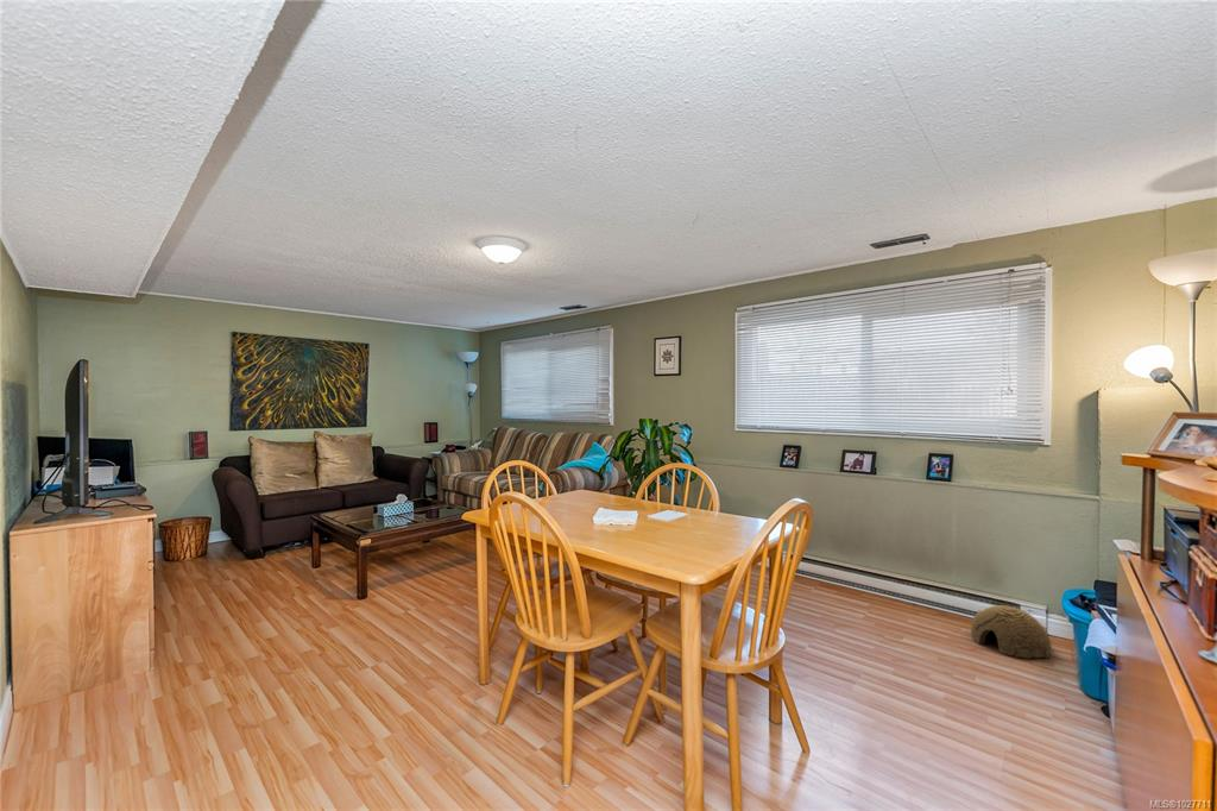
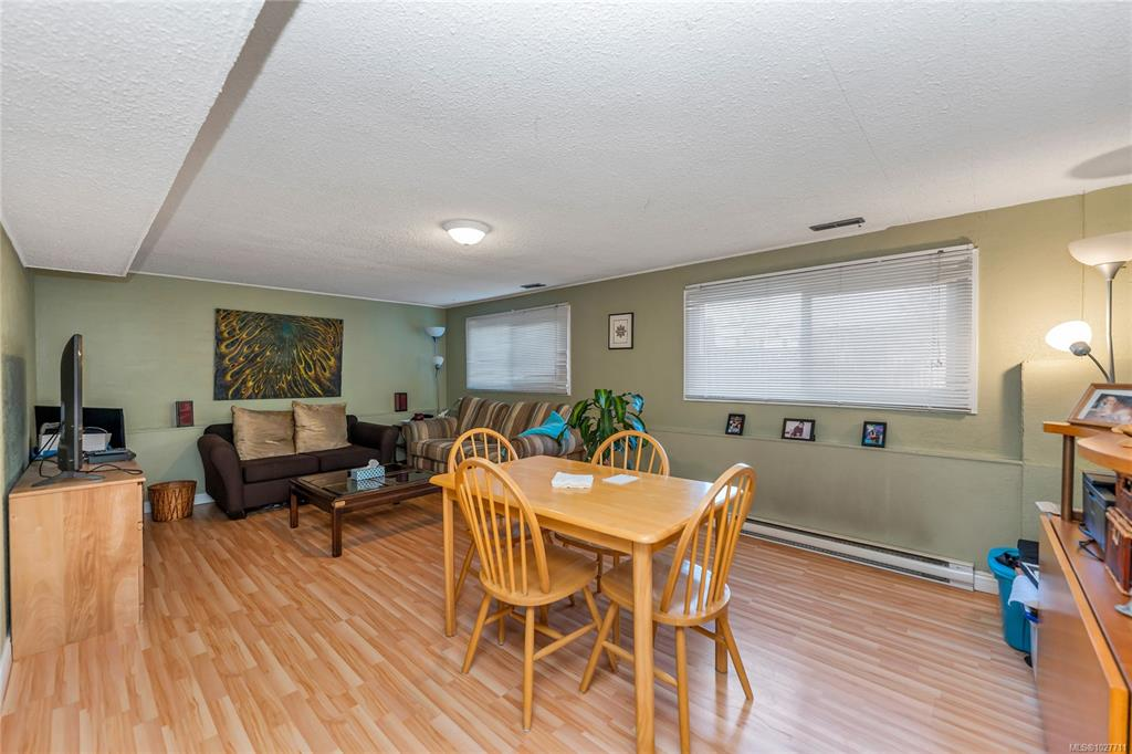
- woven basket [970,604,1053,660]
